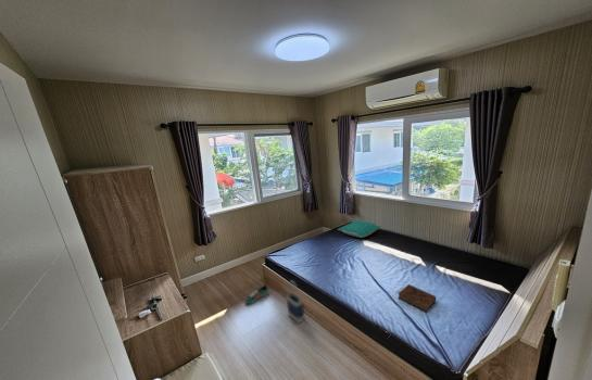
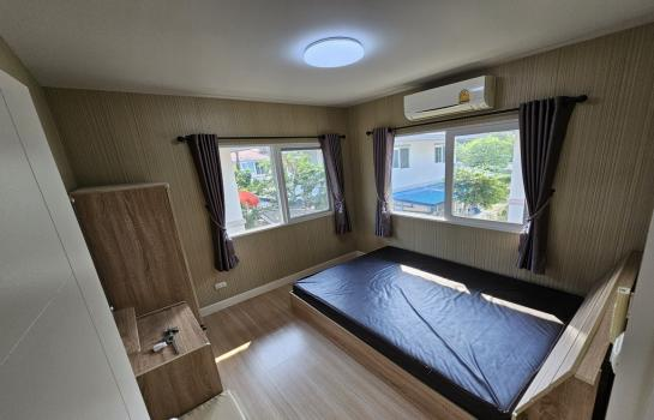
- book [396,283,437,314]
- pillow [337,219,381,239]
- bag [286,280,306,325]
- sneaker [244,283,269,305]
